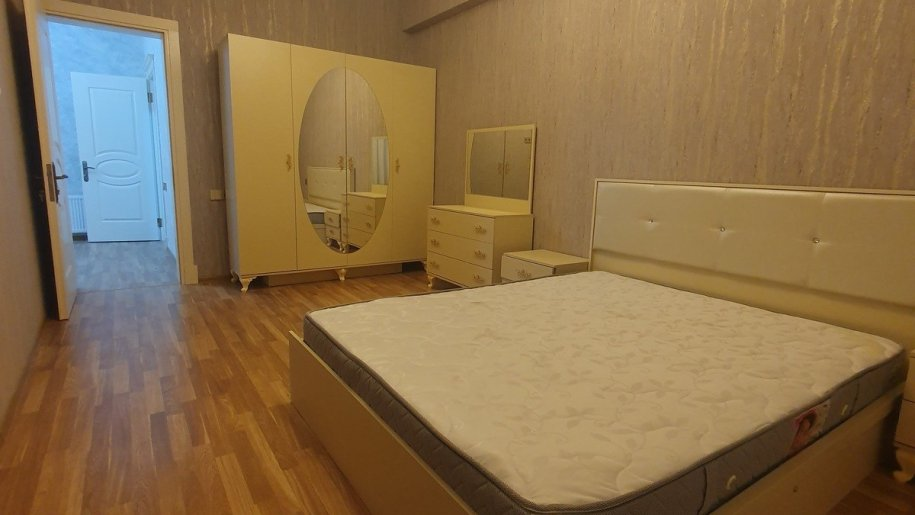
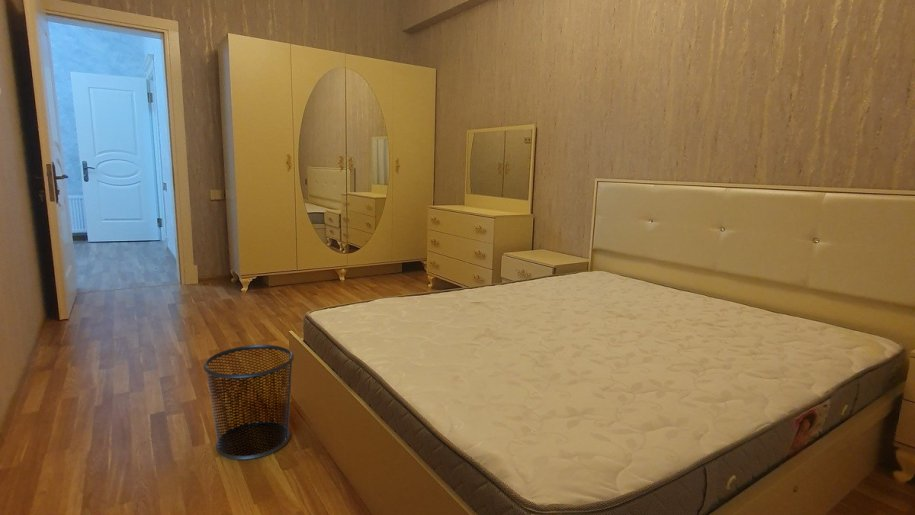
+ waste bin [202,344,295,461]
